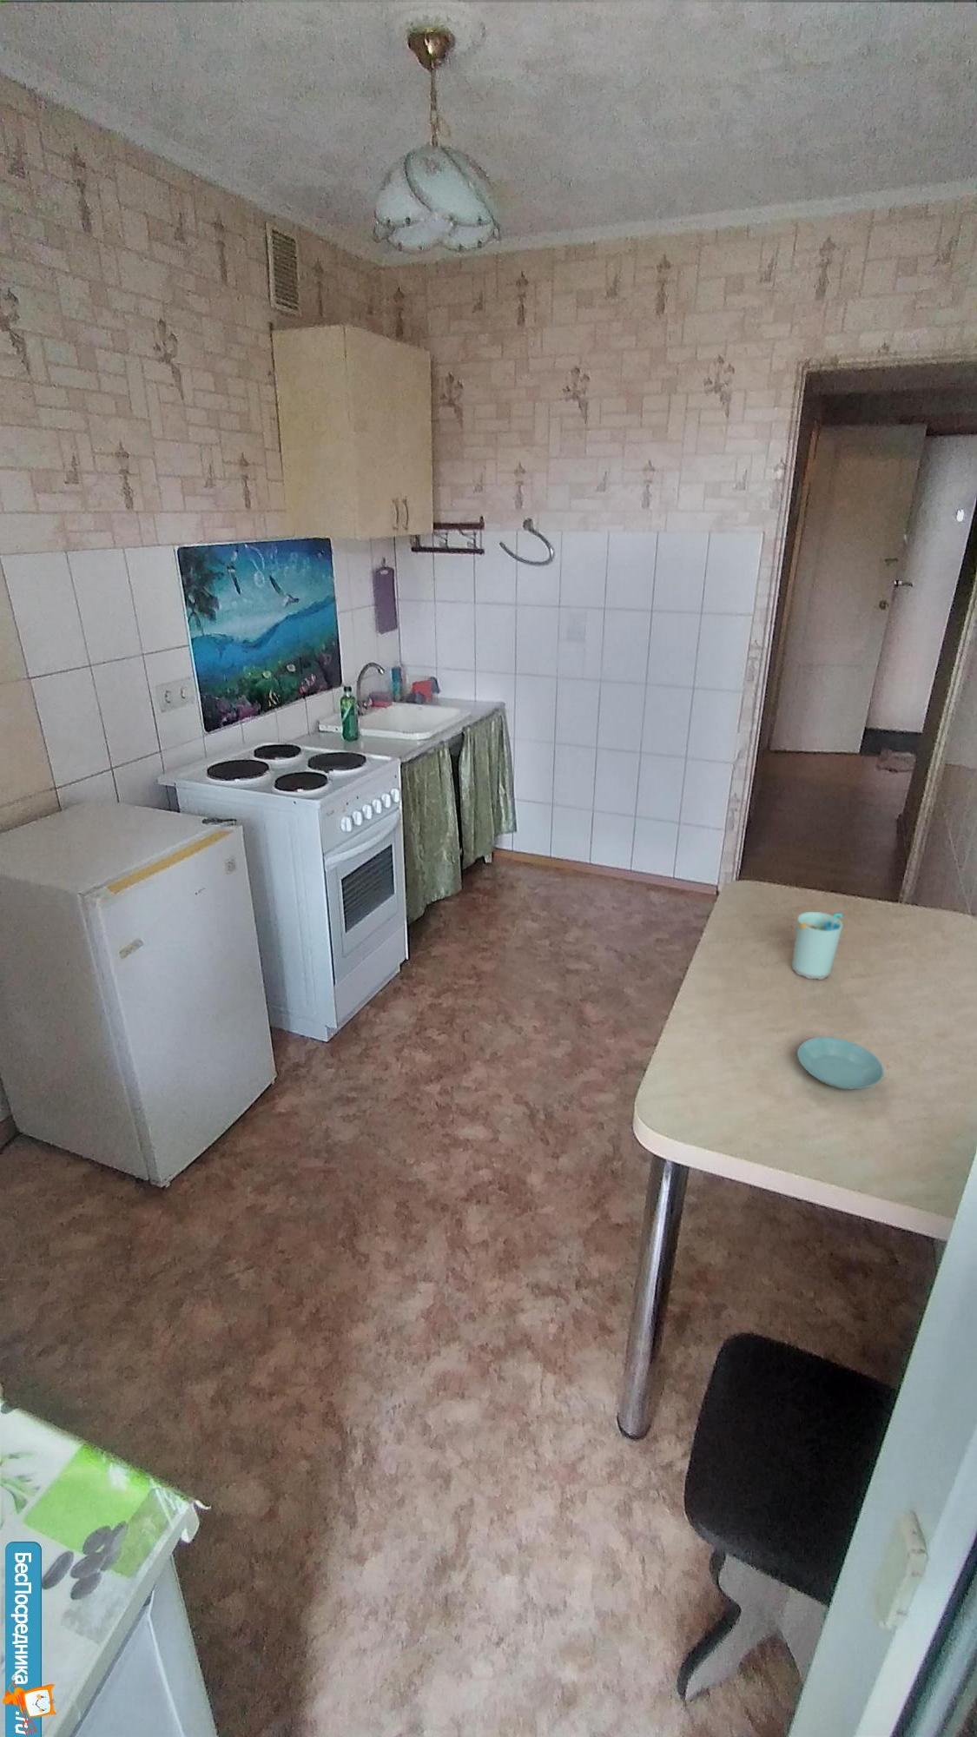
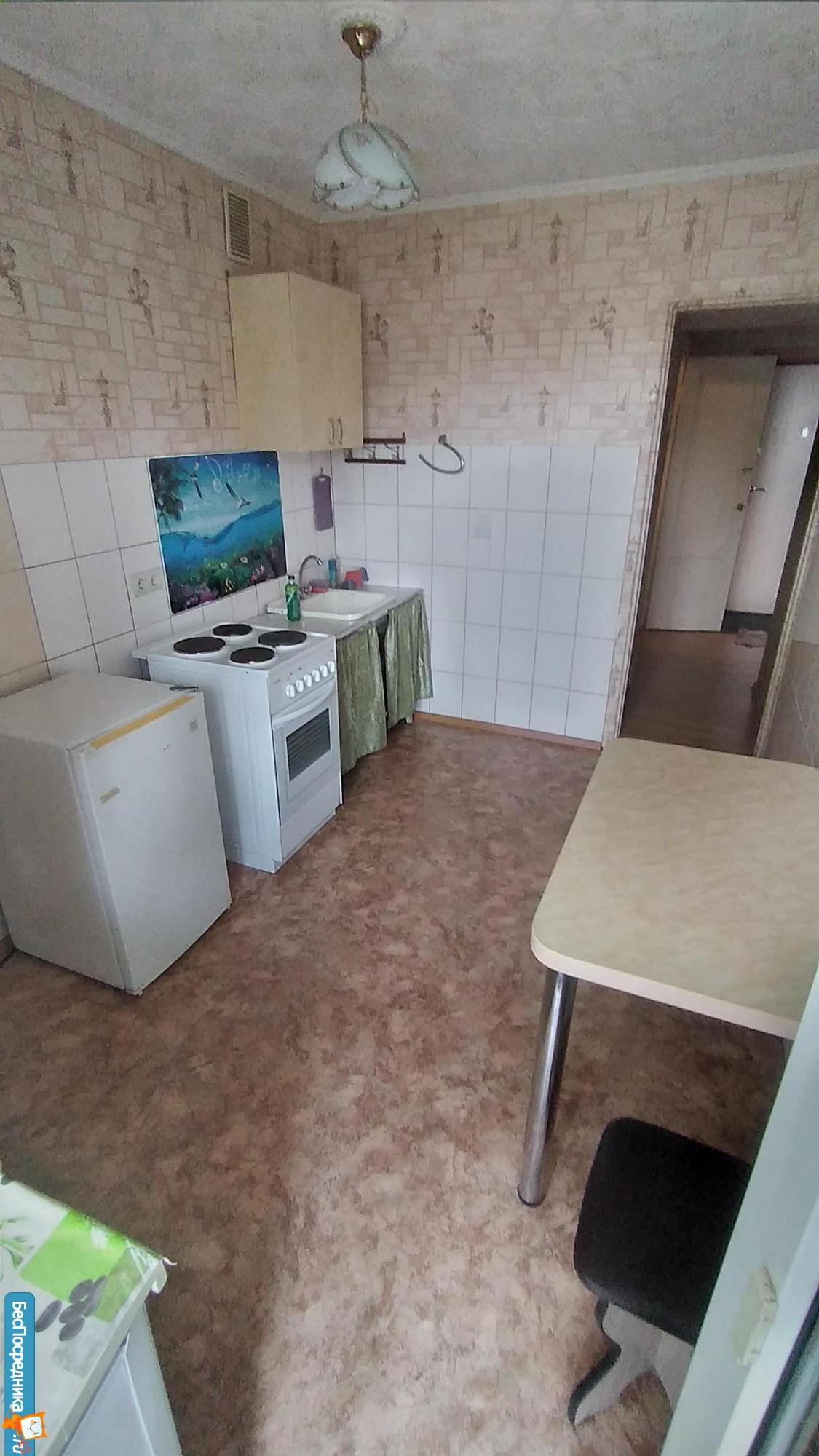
- cup [791,911,843,981]
- saucer [797,1037,884,1090]
